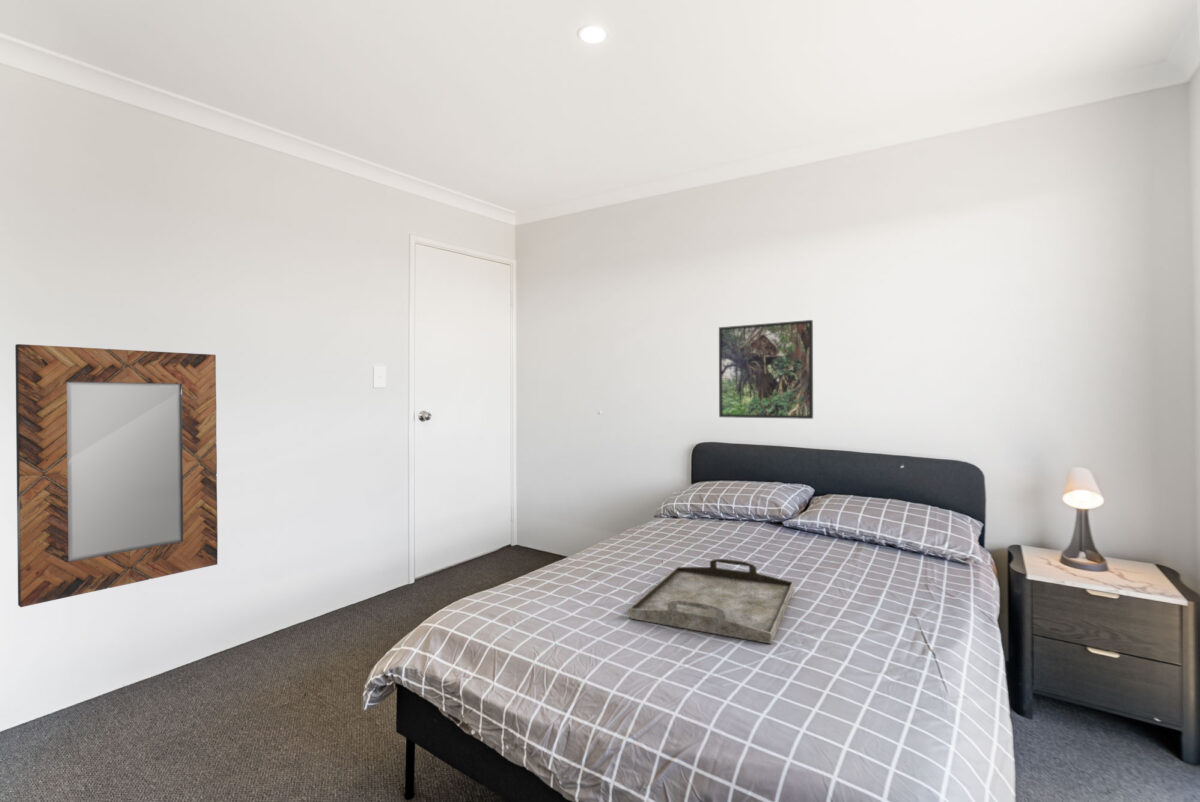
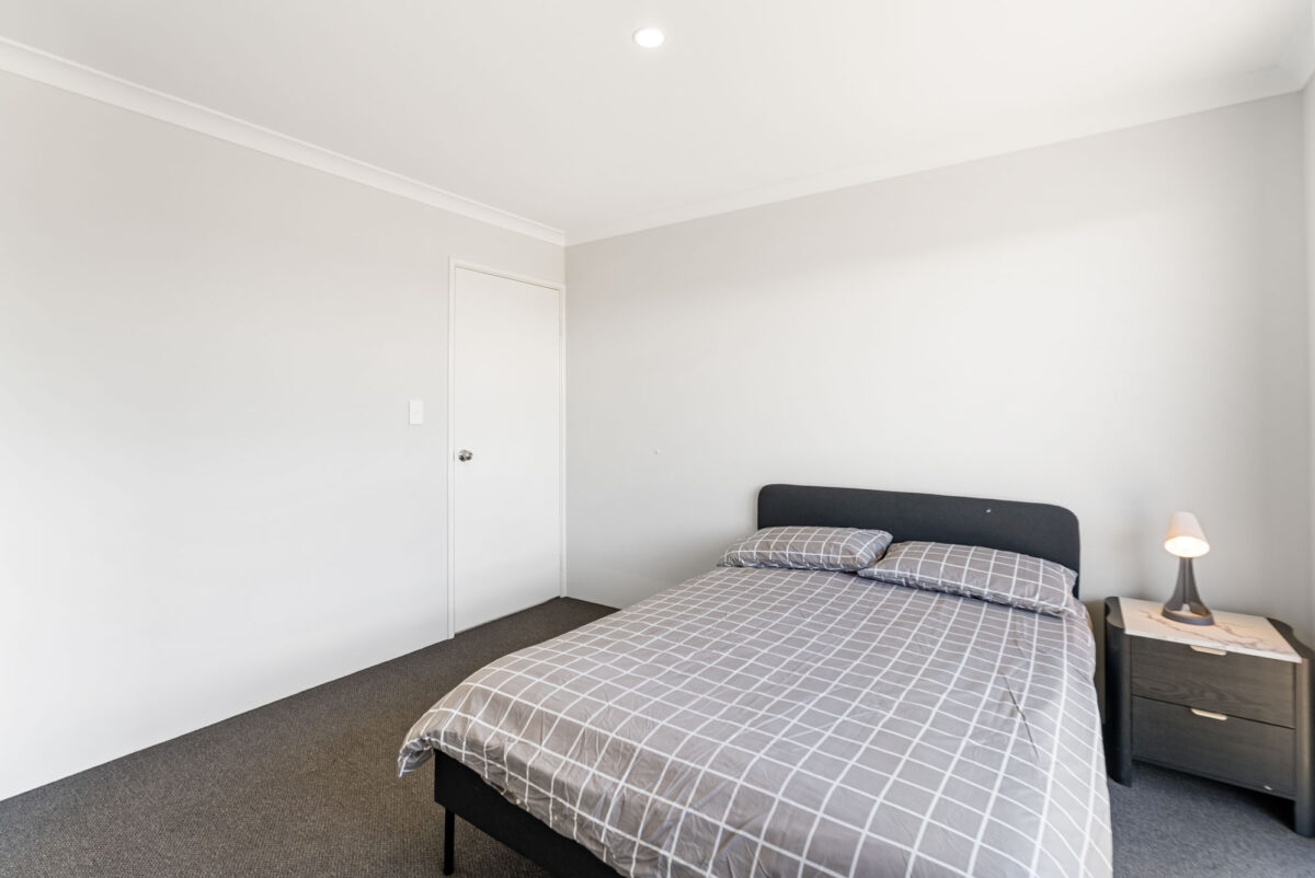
- serving tray [627,558,795,645]
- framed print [718,319,814,420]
- home mirror [14,343,219,608]
